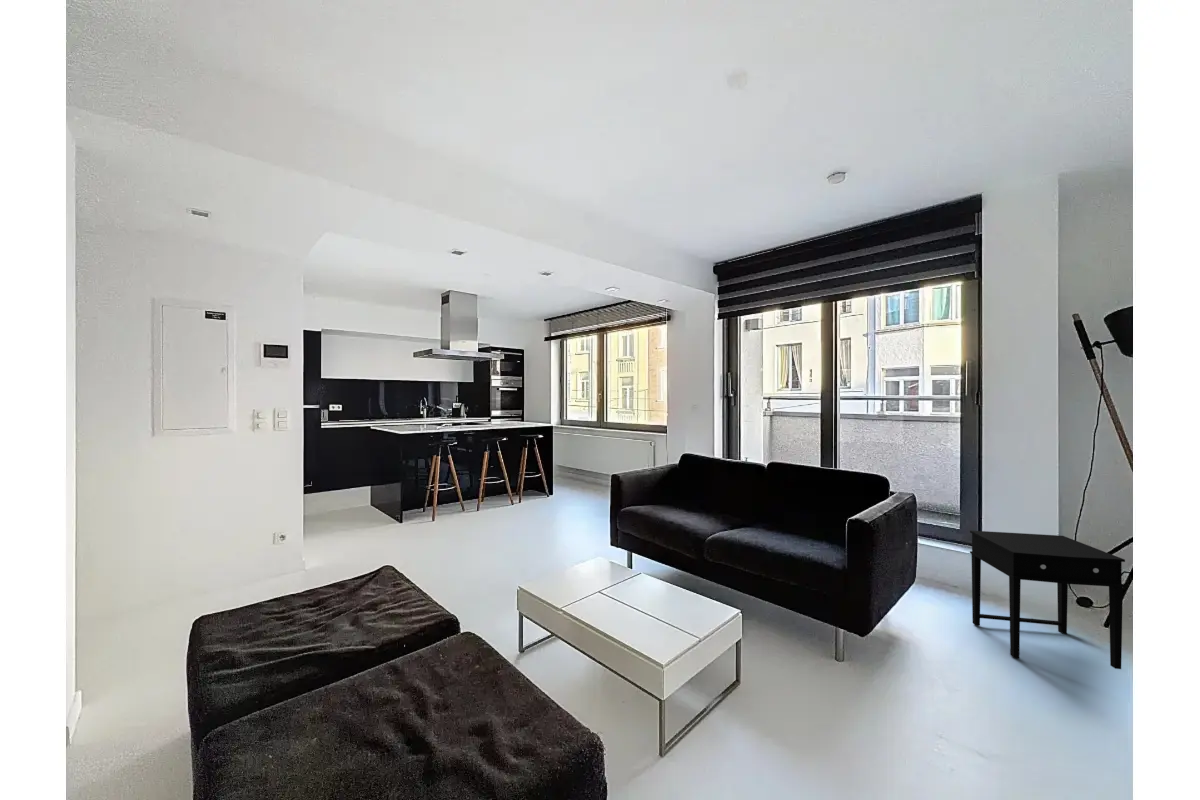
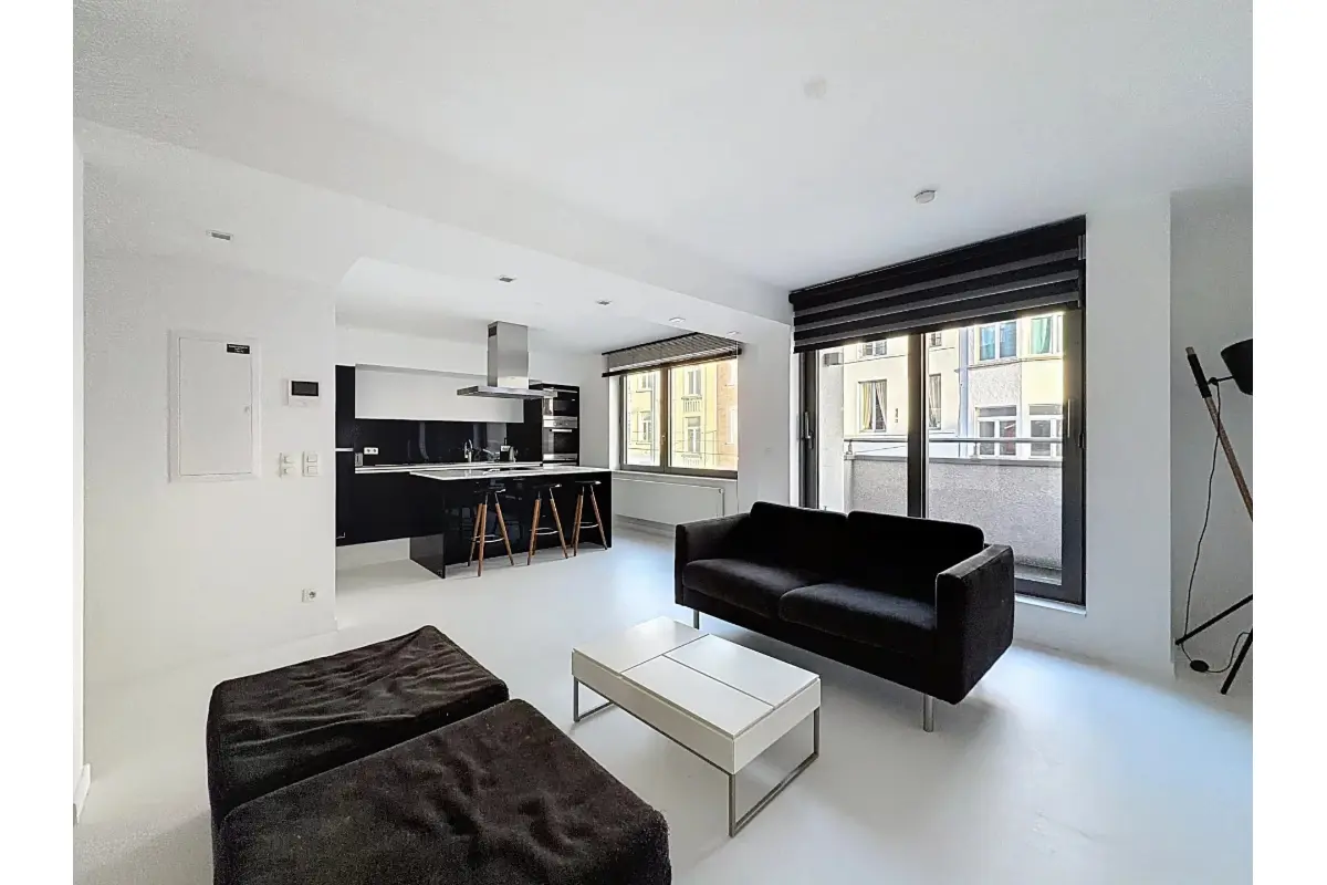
- side table [969,530,1126,670]
